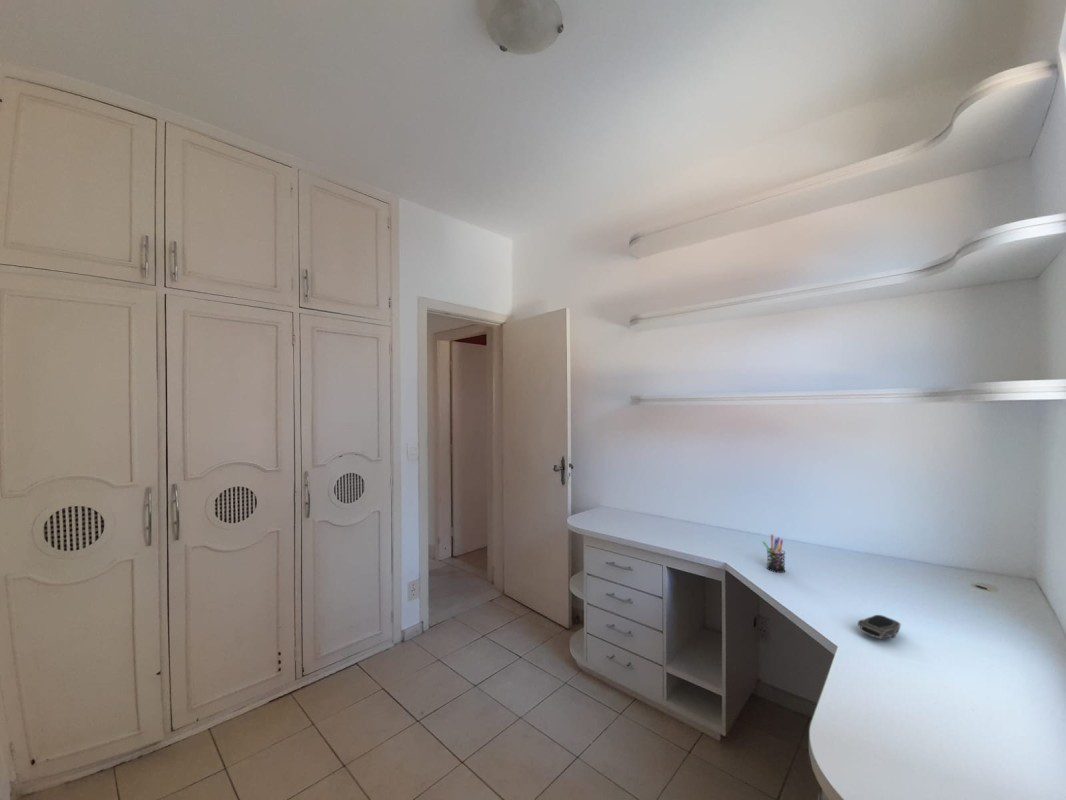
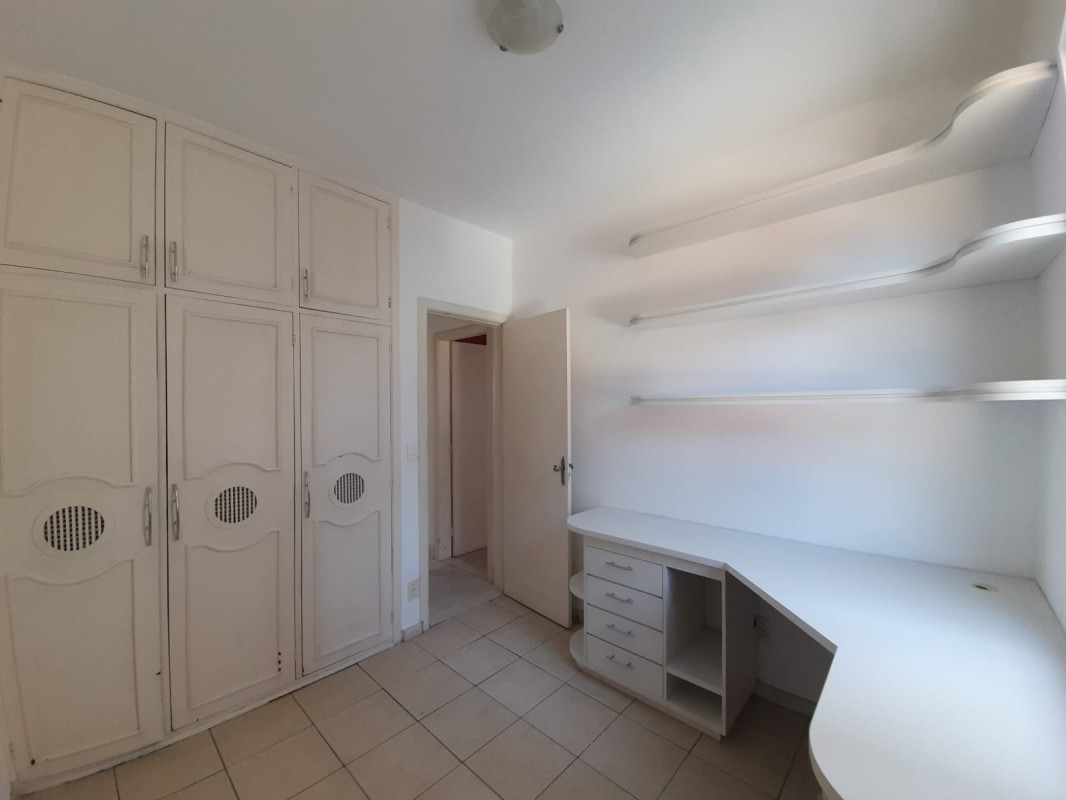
- pen holder [762,533,786,574]
- computer mouse [857,614,902,639]
